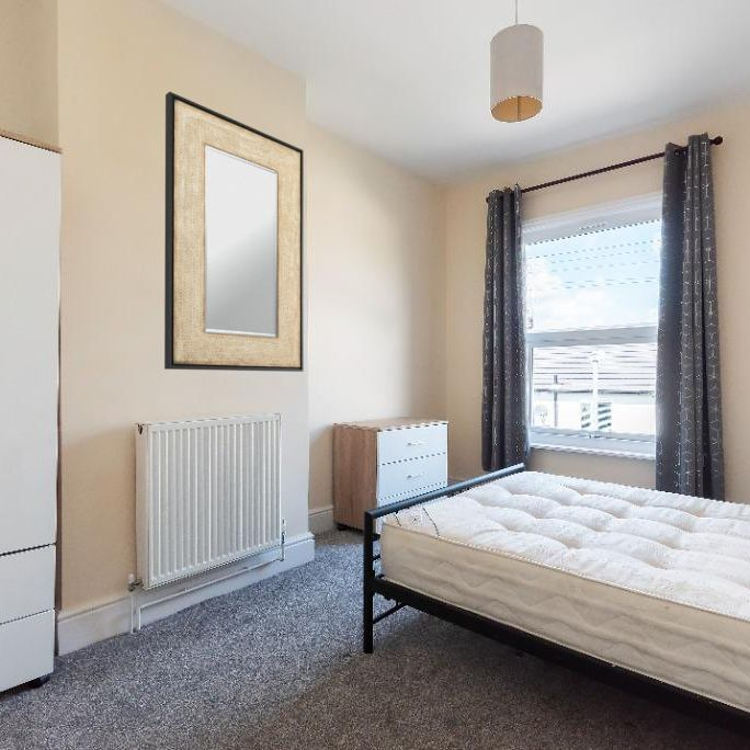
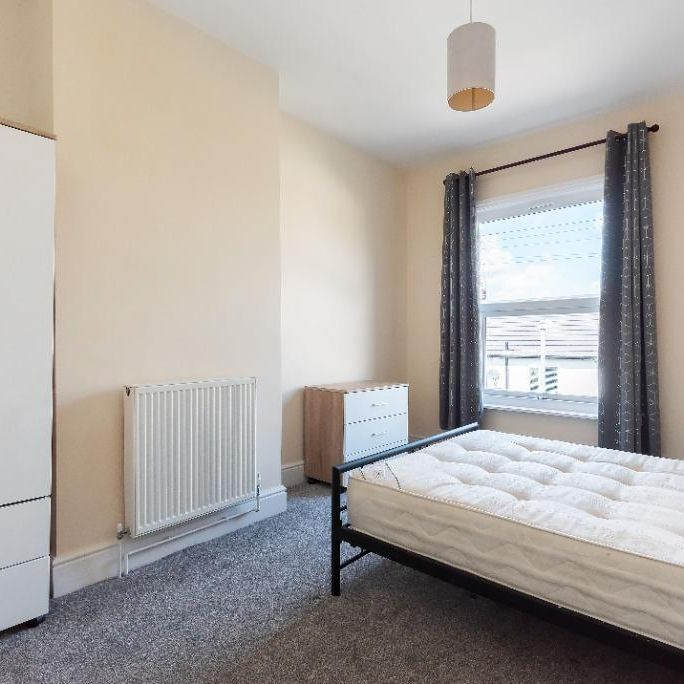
- home mirror [163,91,305,373]
